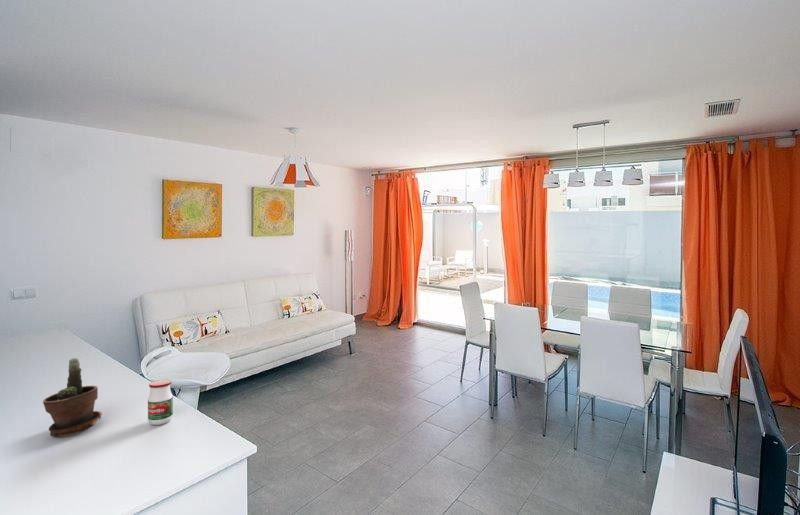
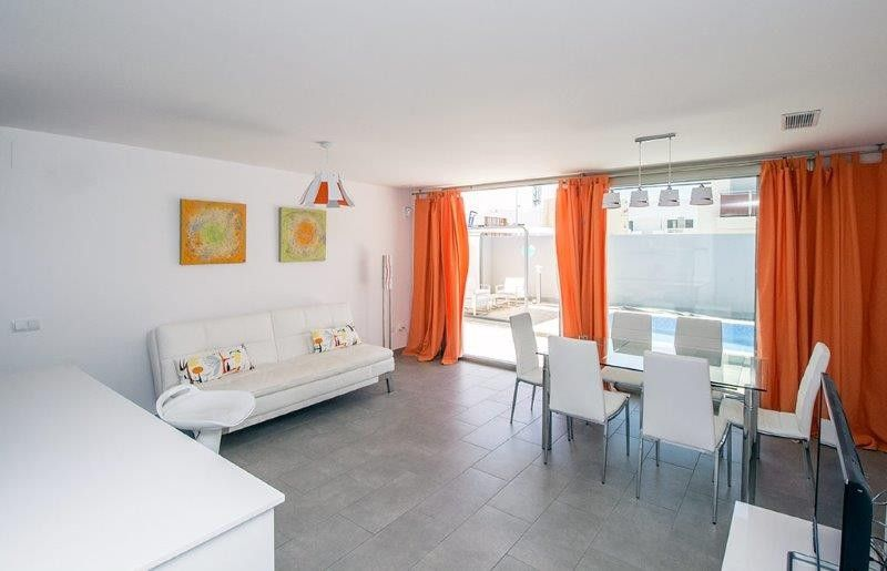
- potted plant [42,357,103,438]
- jar [147,379,174,426]
